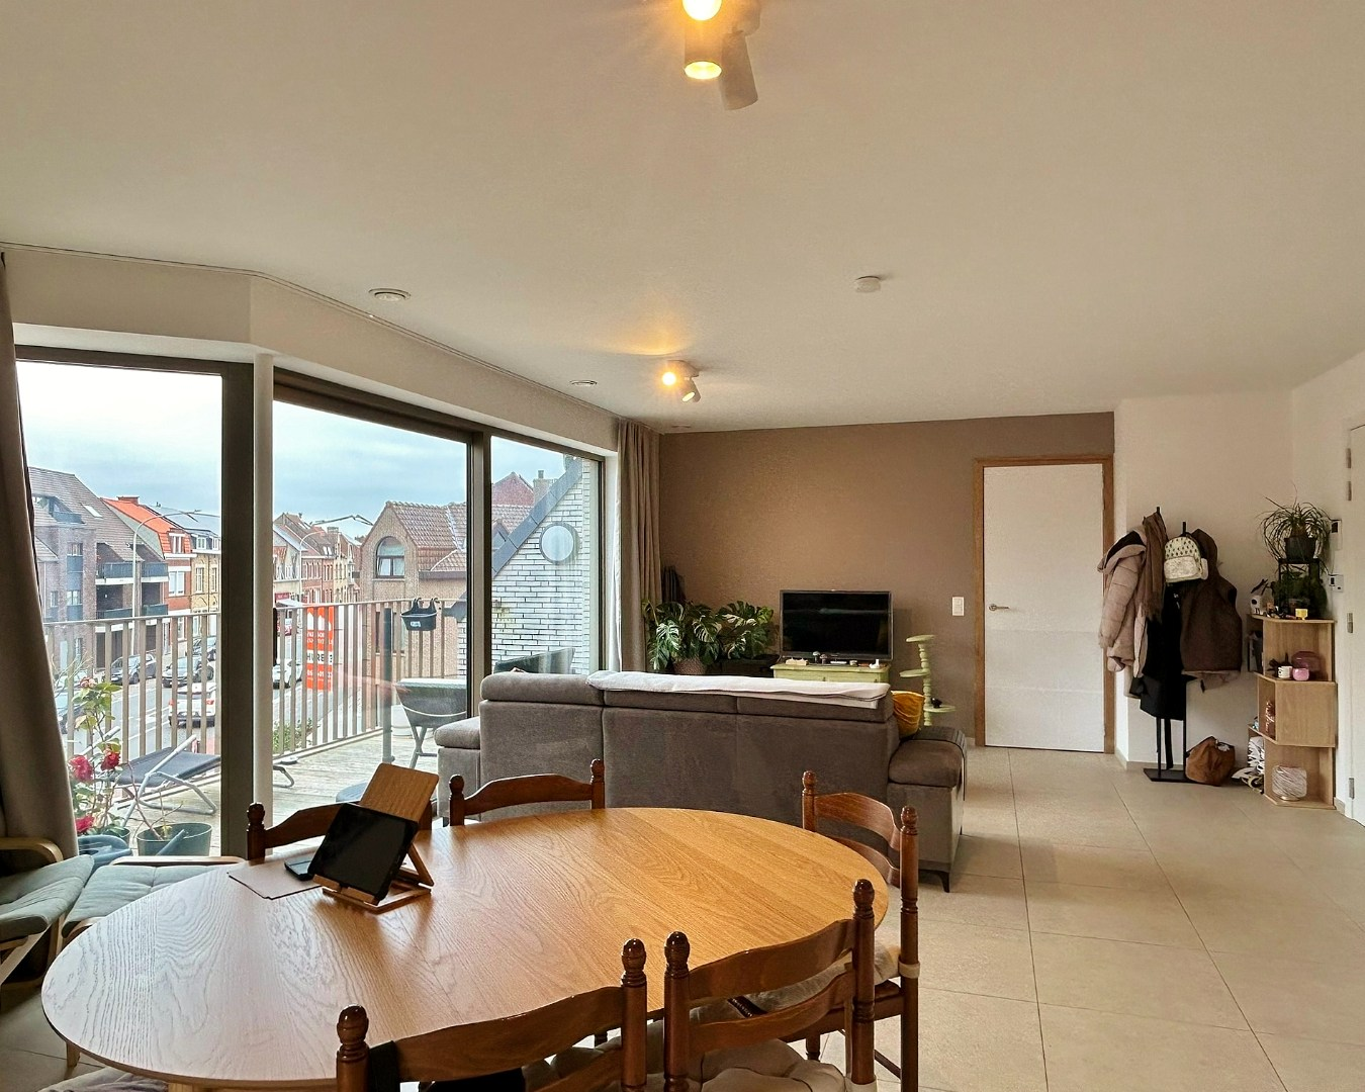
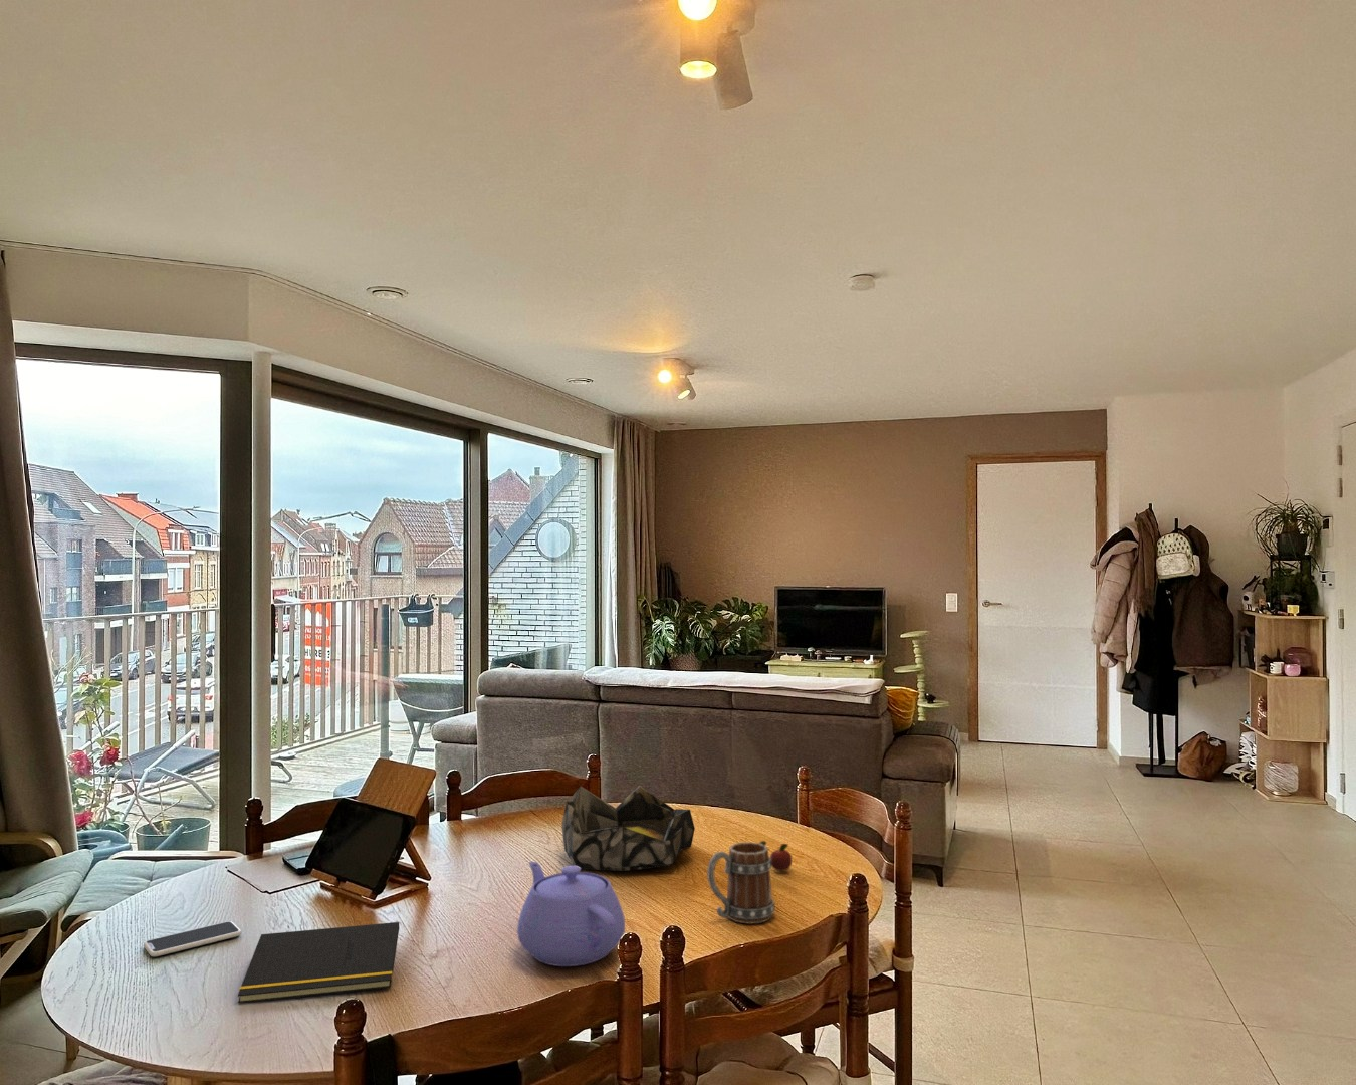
+ smartphone [143,920,242,958]
+ mug [706,841,776,924]
+ decorative bowl [560,785,696,872]
+ notepad [237,921,400,1004]
+ fruit [758,840,793,872]
+ teapot [516,861,625,968]
